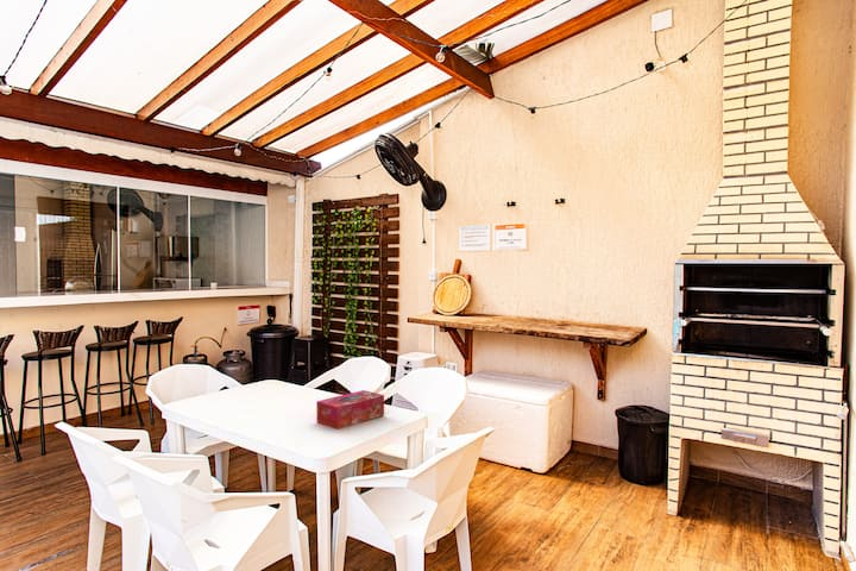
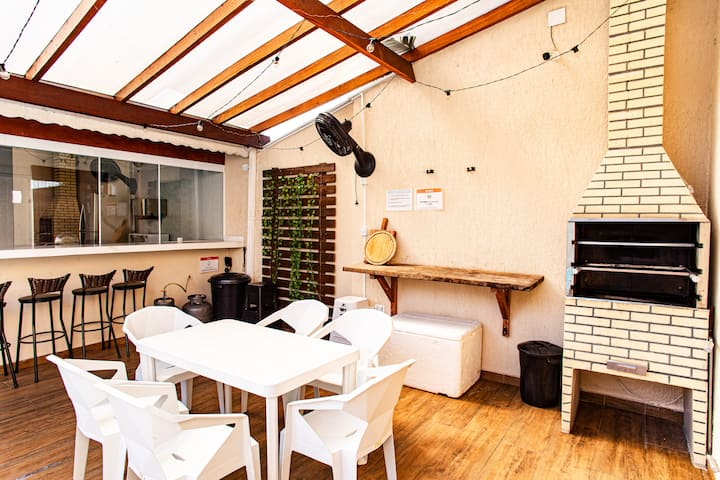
- tissue box [315,389,385,431]
